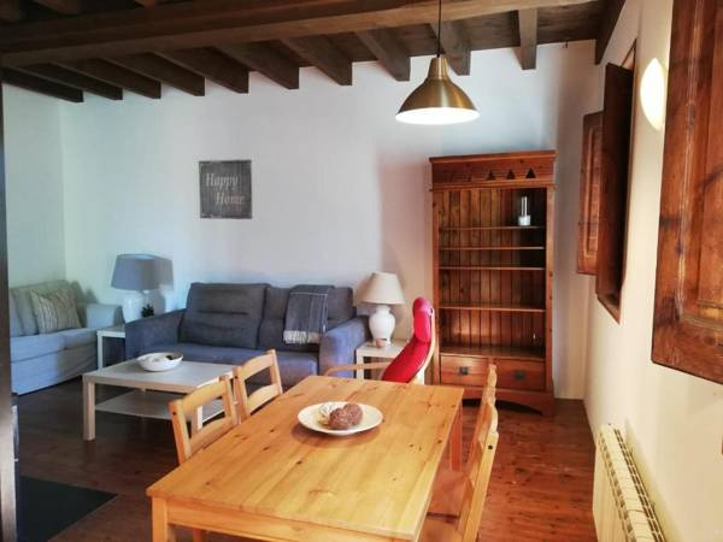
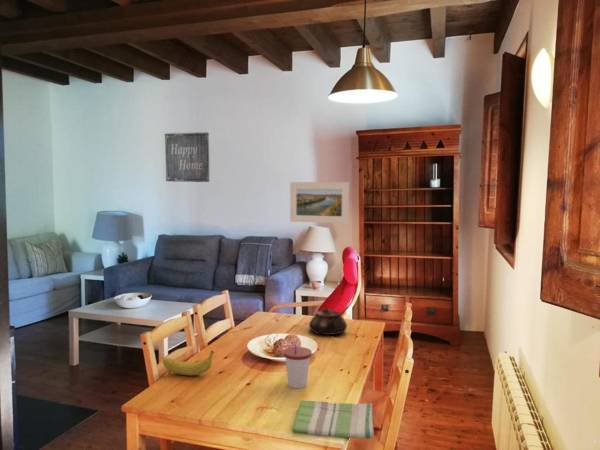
+ cup [283,343,313,389]
+ dish towel [291,400,375,440]
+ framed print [289,181,350,224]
+ fruit [162,350,215,377]
+ teapot [308,307,348,336]
